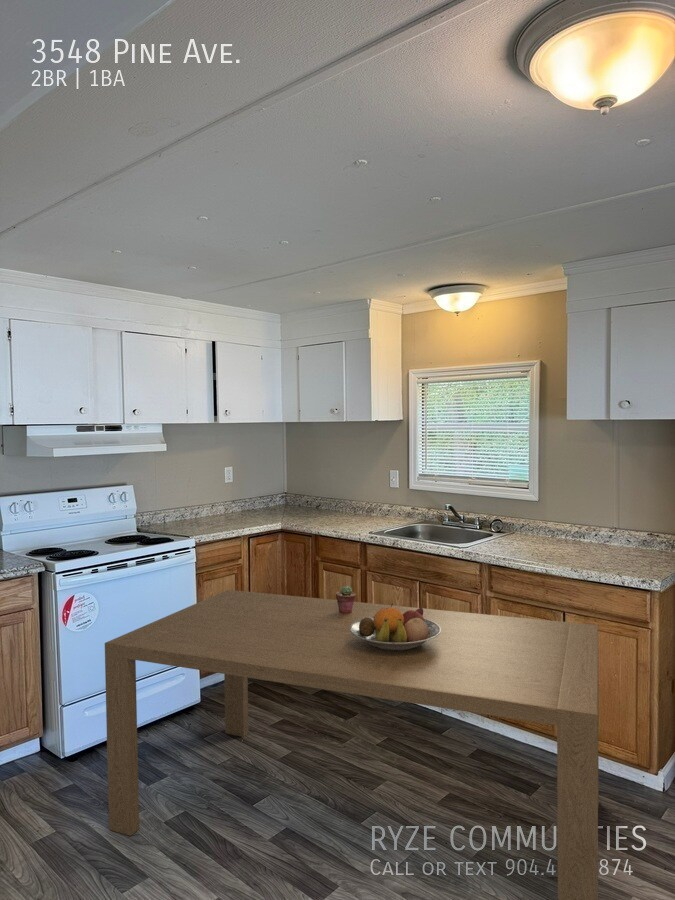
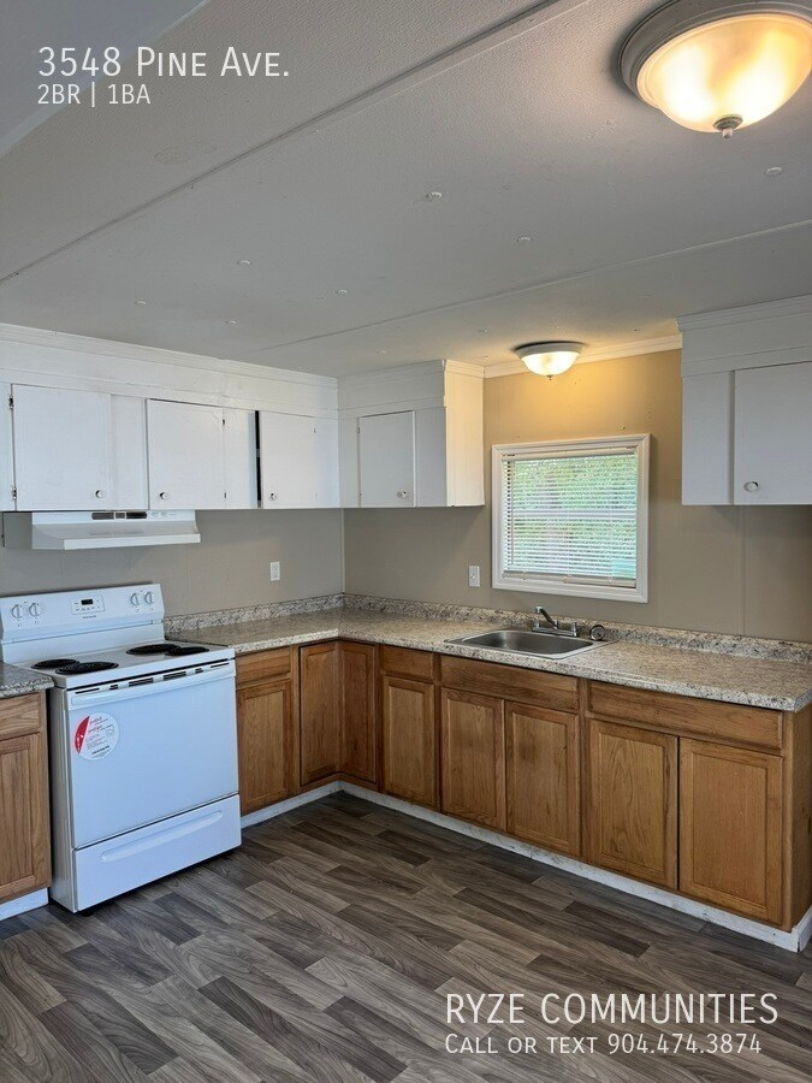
- potted succulent [335,585,357,614]
- dining table [104,589,600,900]
- fruit bowl [350,603,441,651]
